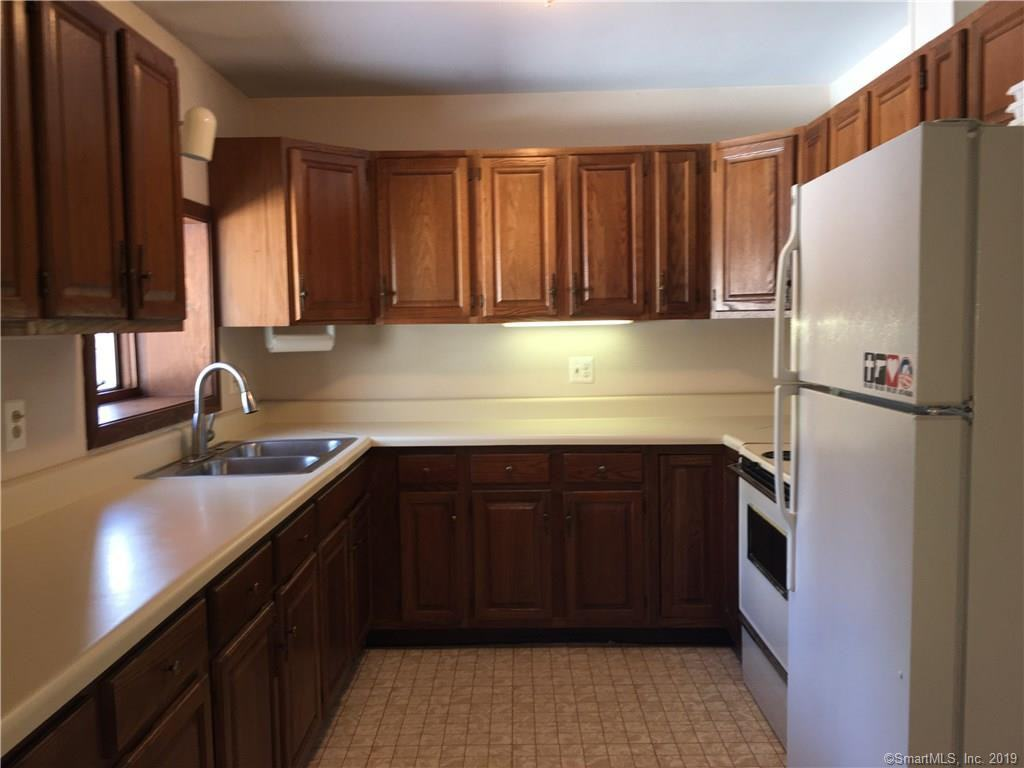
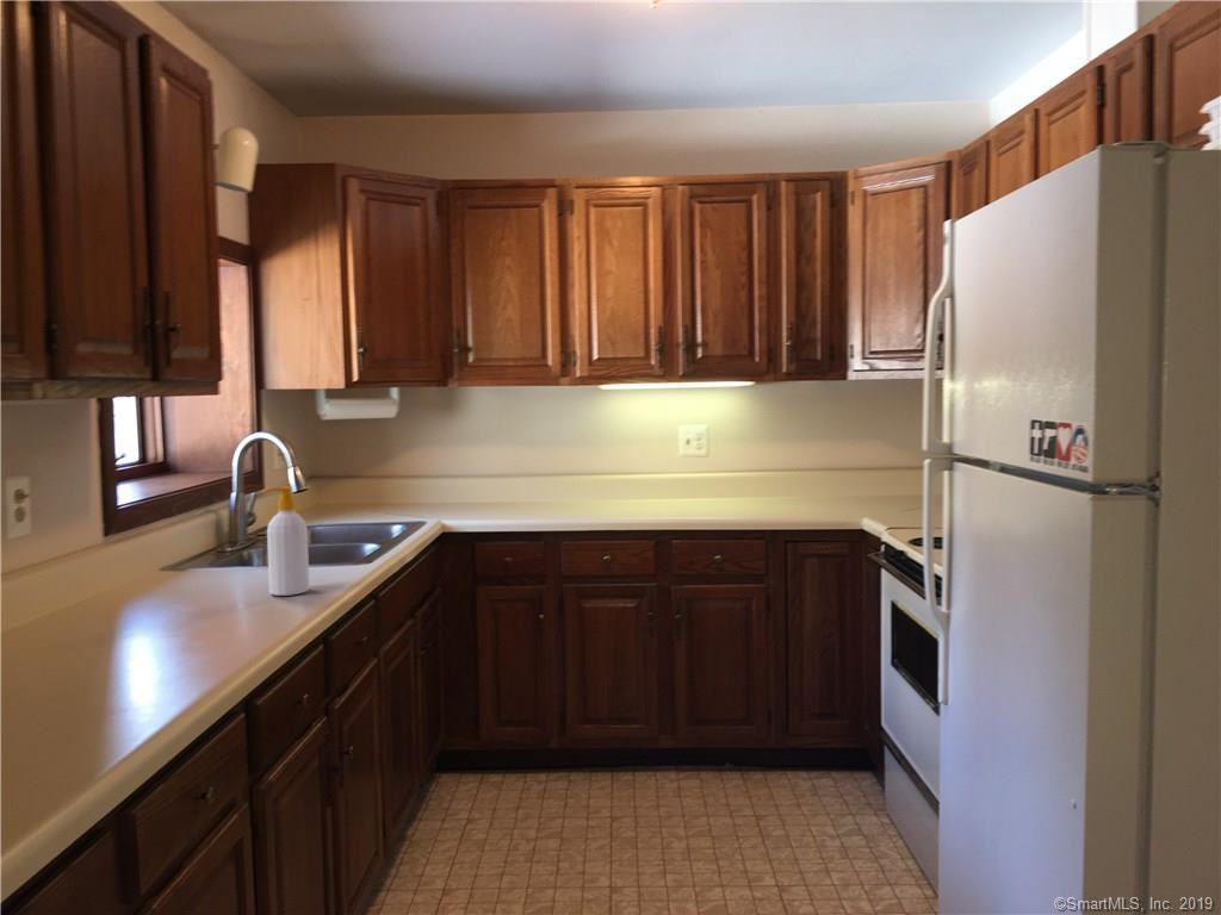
+ soap bottle [264,485,310,597]
